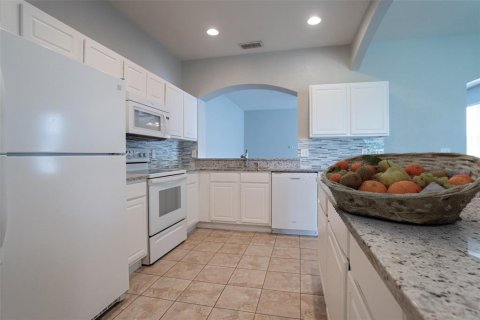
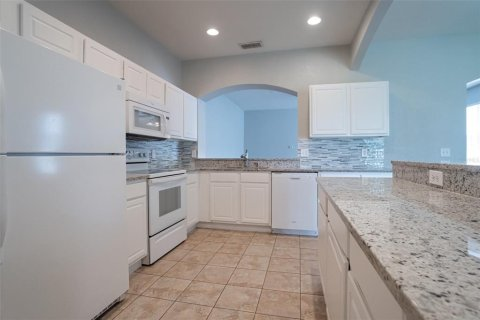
- fruit basket [320,151,480,225]
